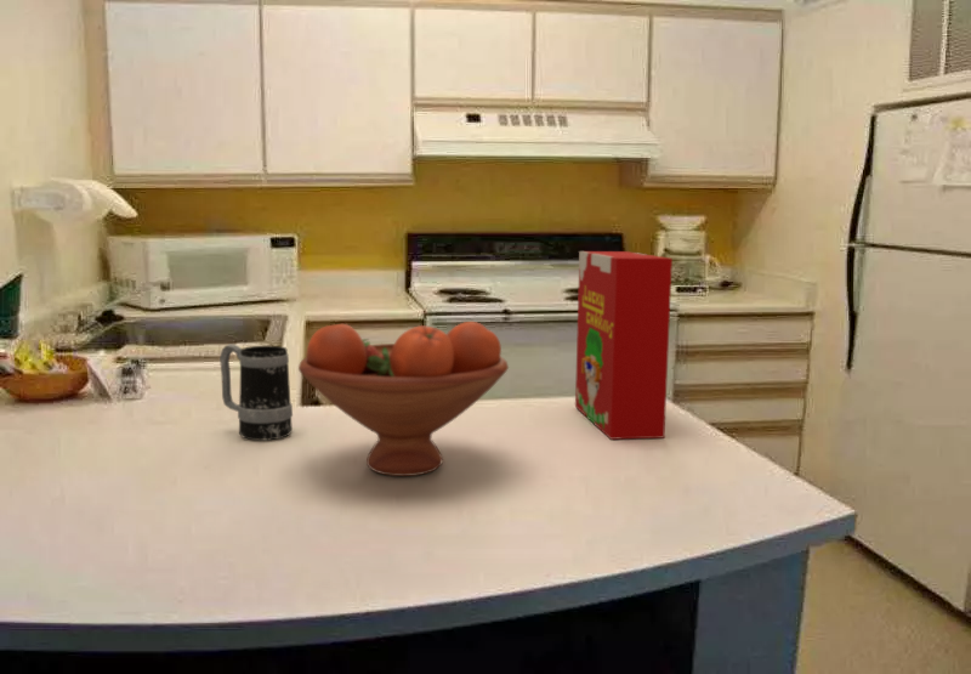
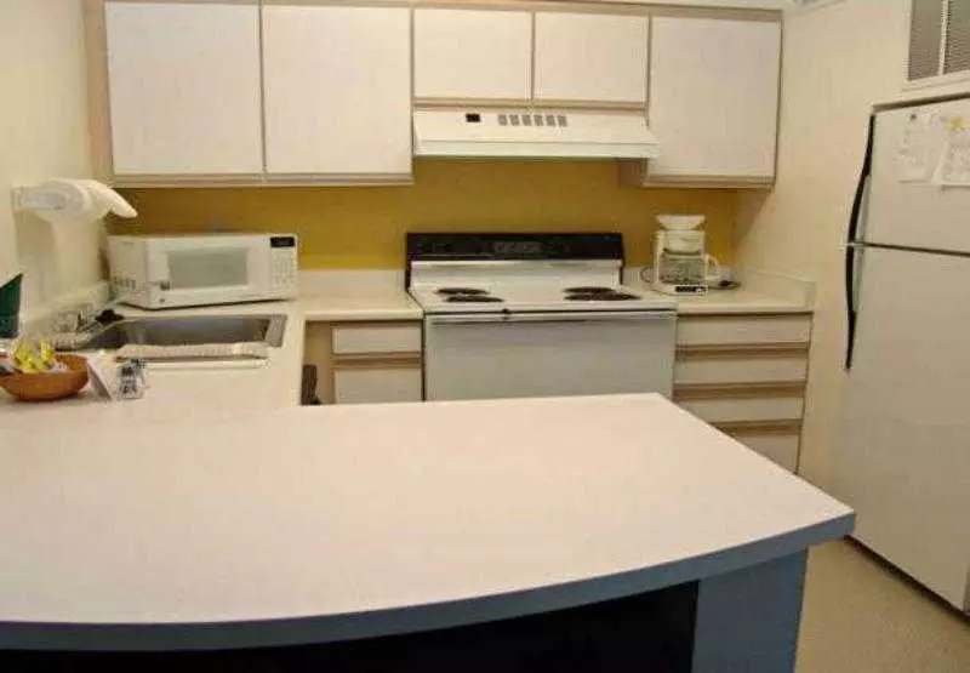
- mug [218,342,294,442]
- cereal box [574,250,674,441]
- fruit bowl [297,321,510,477]
